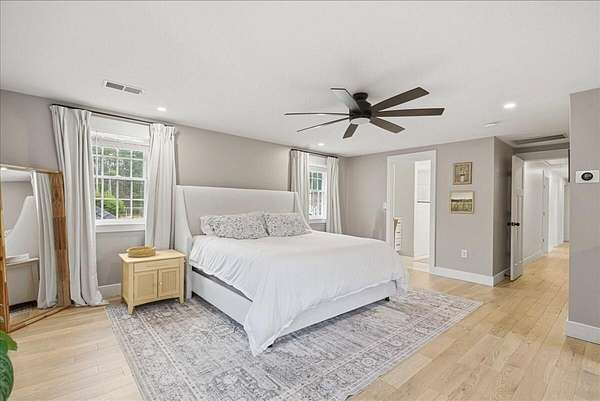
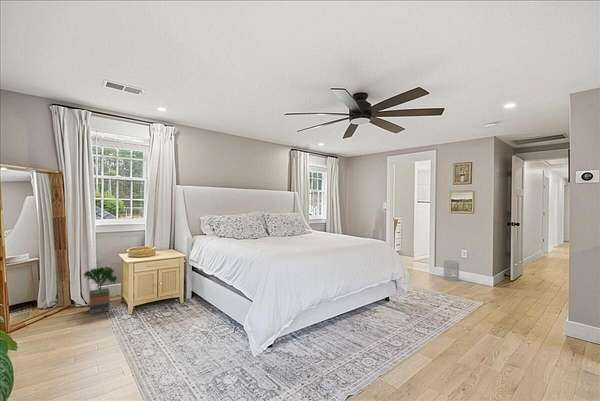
+ potted tree [83,265,118,315]
+ wastebasket [442,259,460,282]
